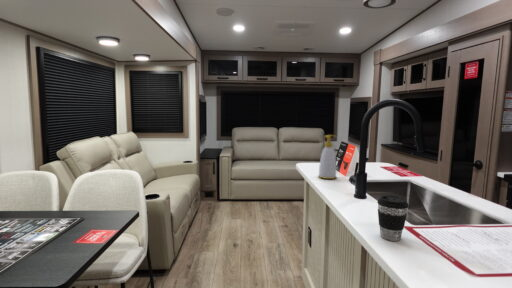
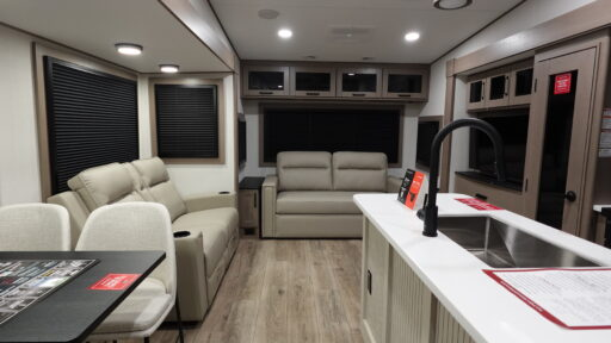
- coffee cup [376,195,409,242]
- soap bottle [317,134,338,180]
